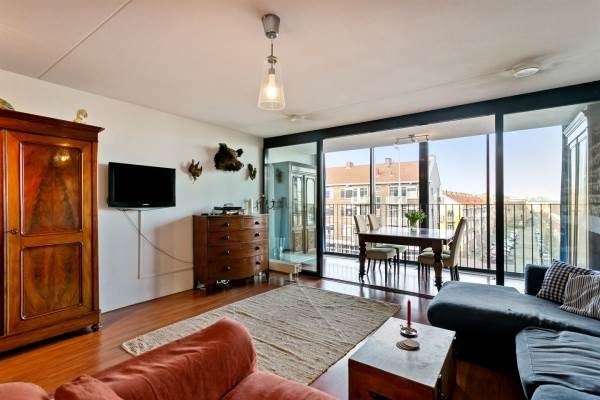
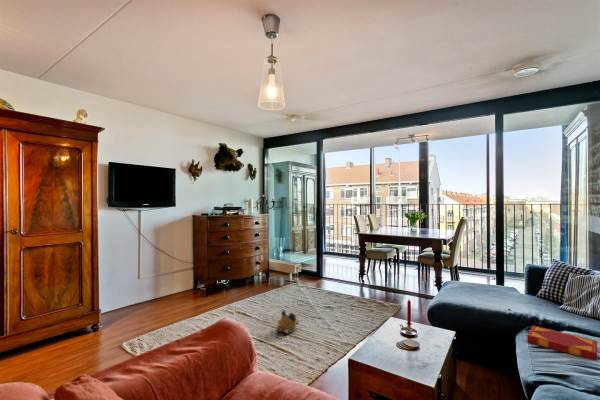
+ plush toy [274,309,300,337]
+ hardback book [526,325,598,362]
